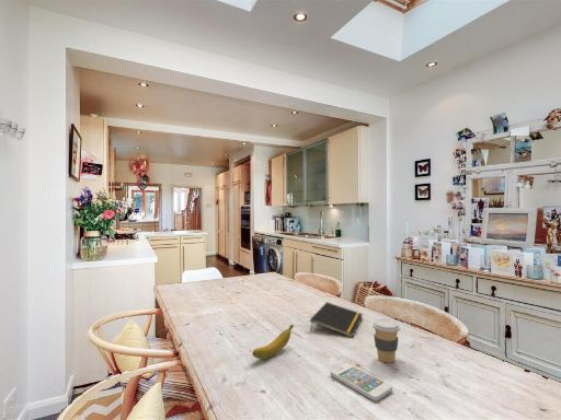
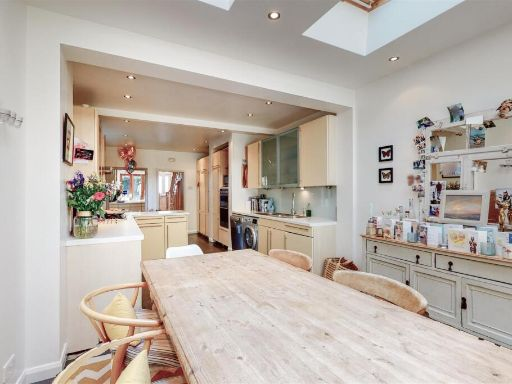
- banana [252,324,295,360]
- notepad [309,301,364,338]
- coffee cup [371,318,401,363]
- smartphone [330,362,393,402]
